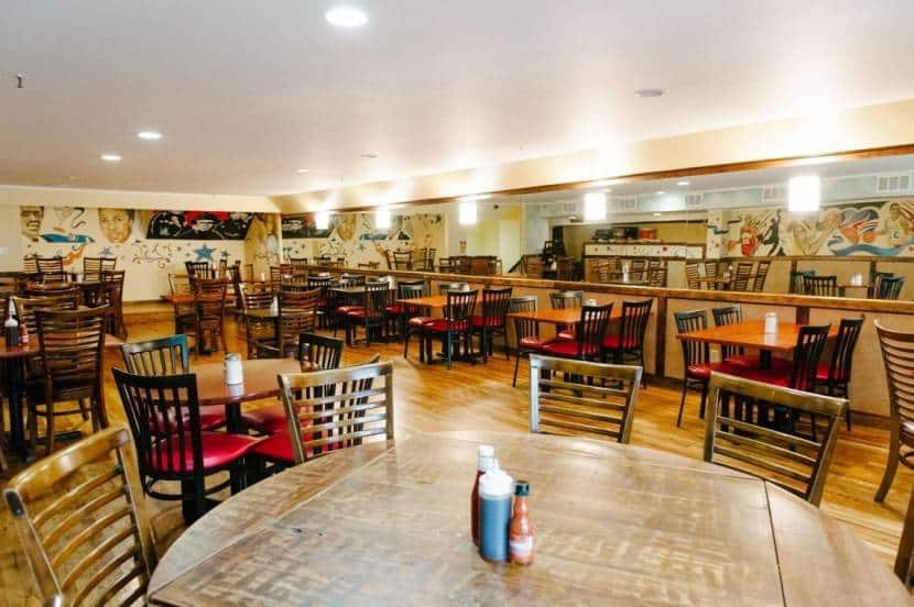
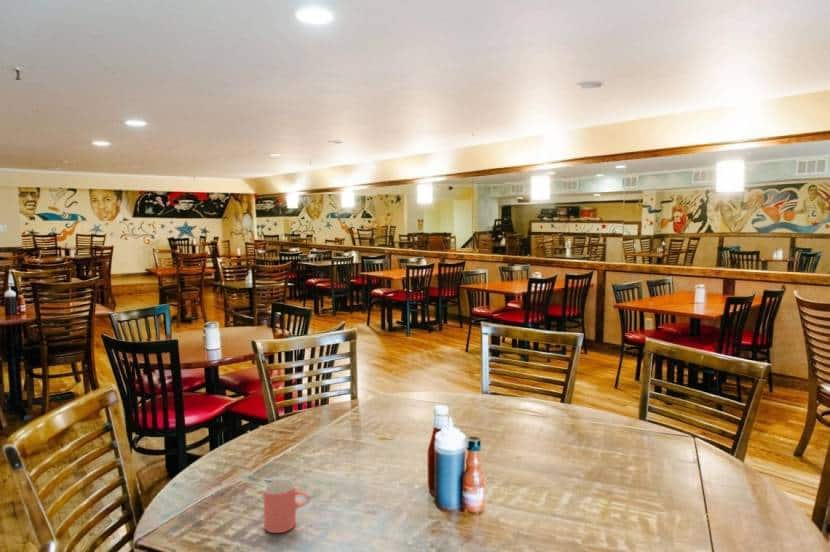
+ cup [262,478,310,534]
